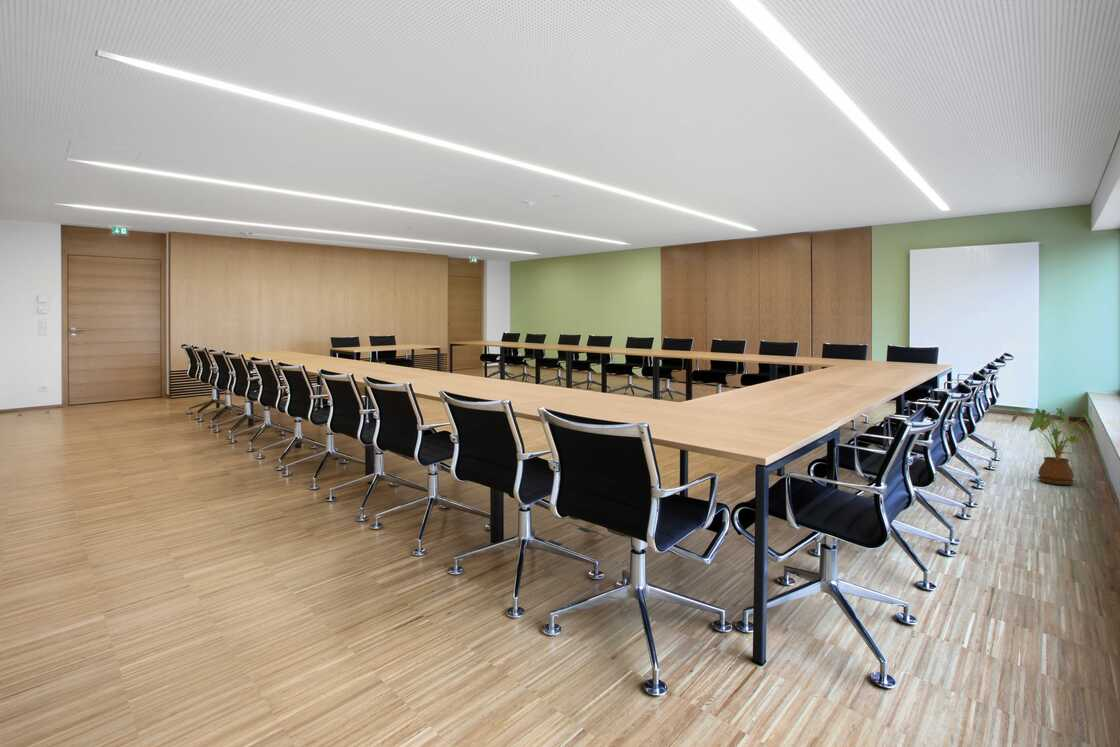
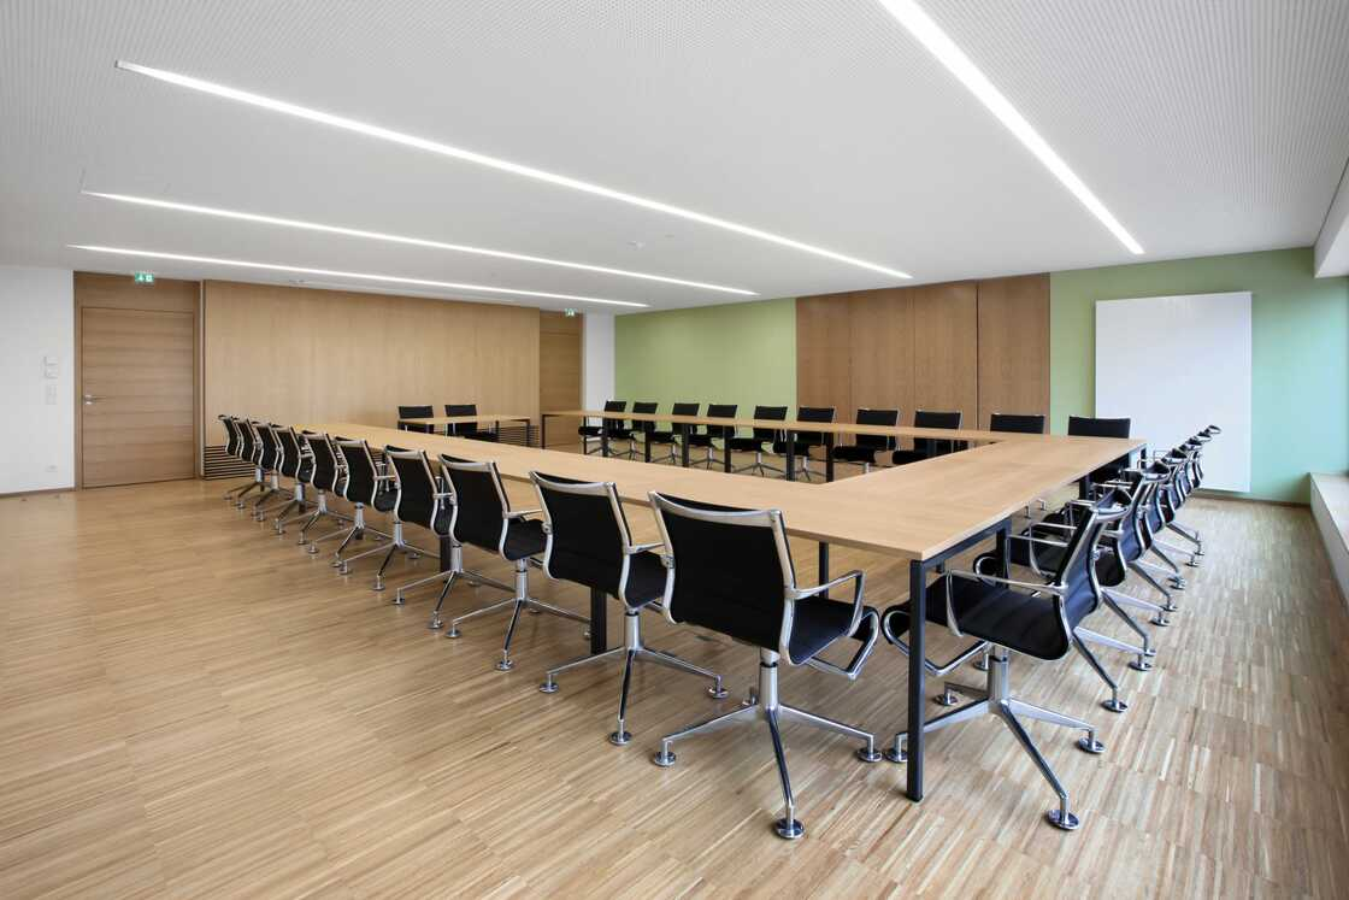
- house plant [1011,406,1095,486]
